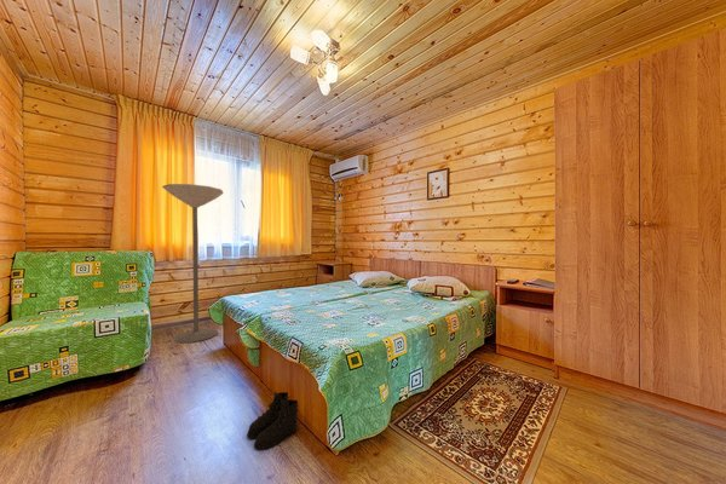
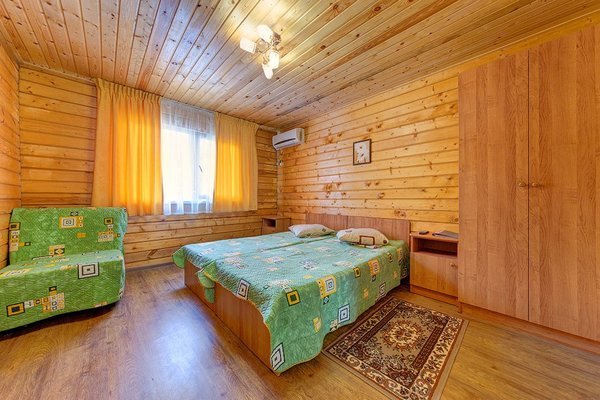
- floor lamp [161,183,224,344]
- boots [246,391,300,451]
